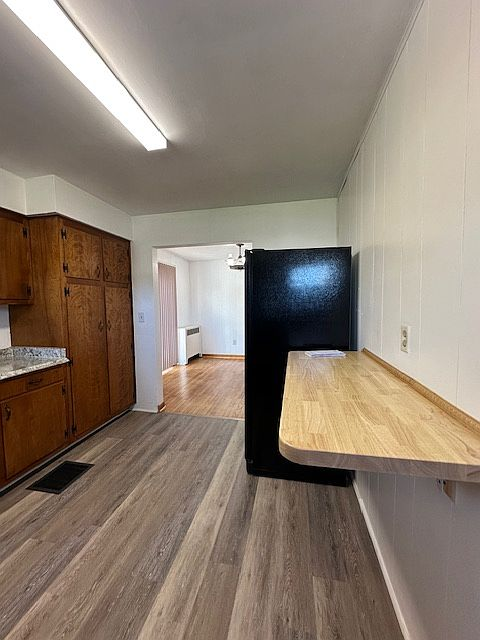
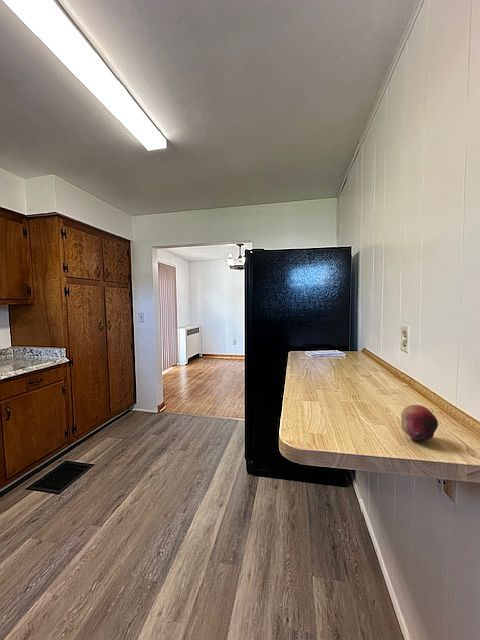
+ fruit [400,404,439,442]
